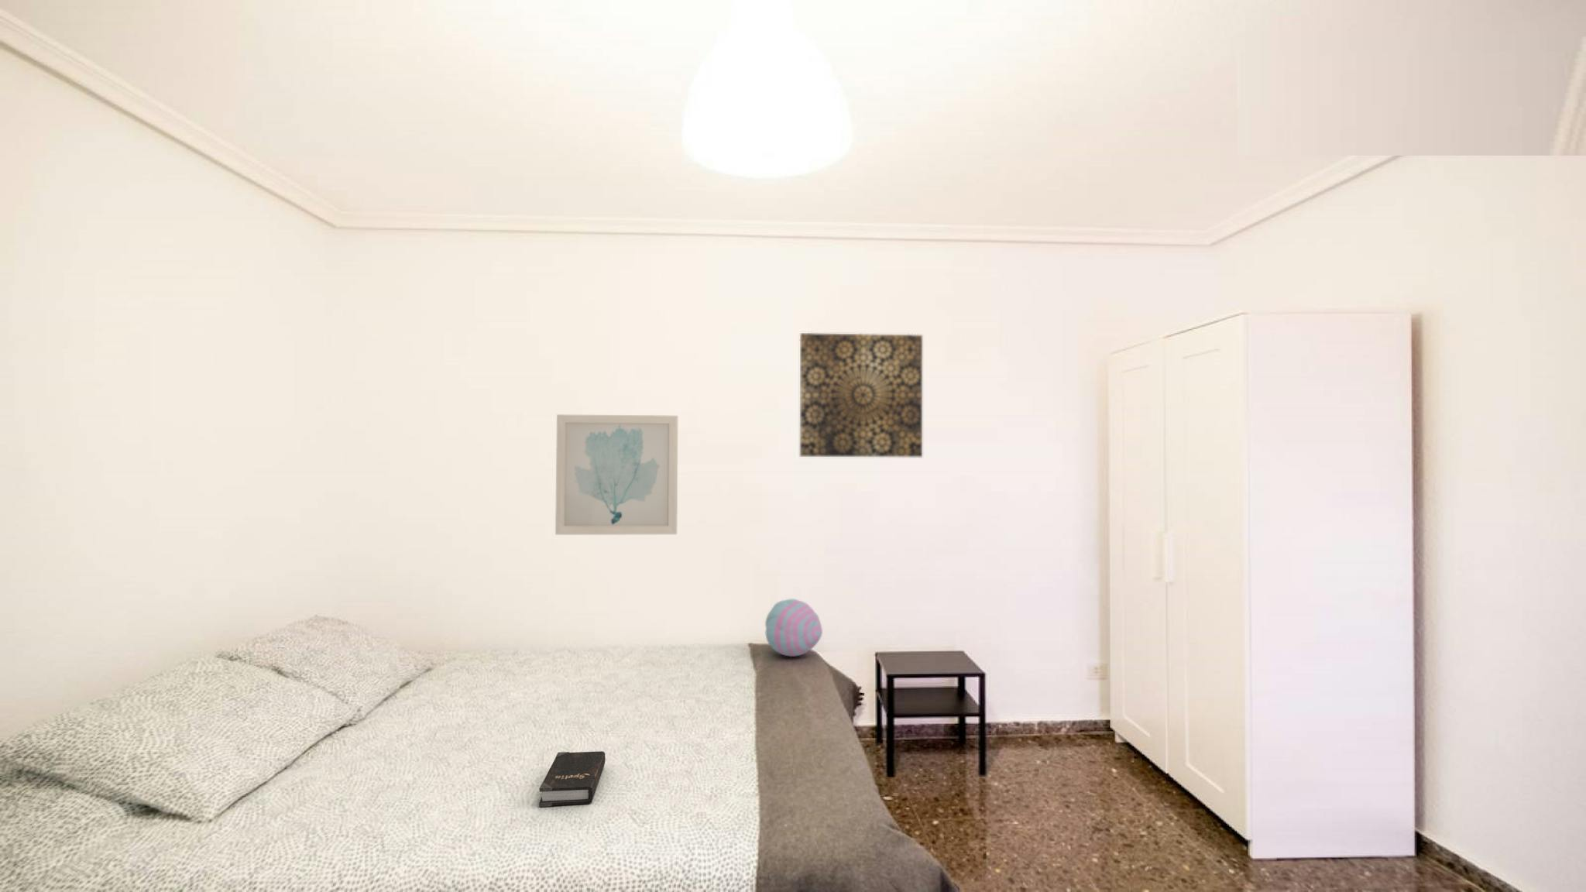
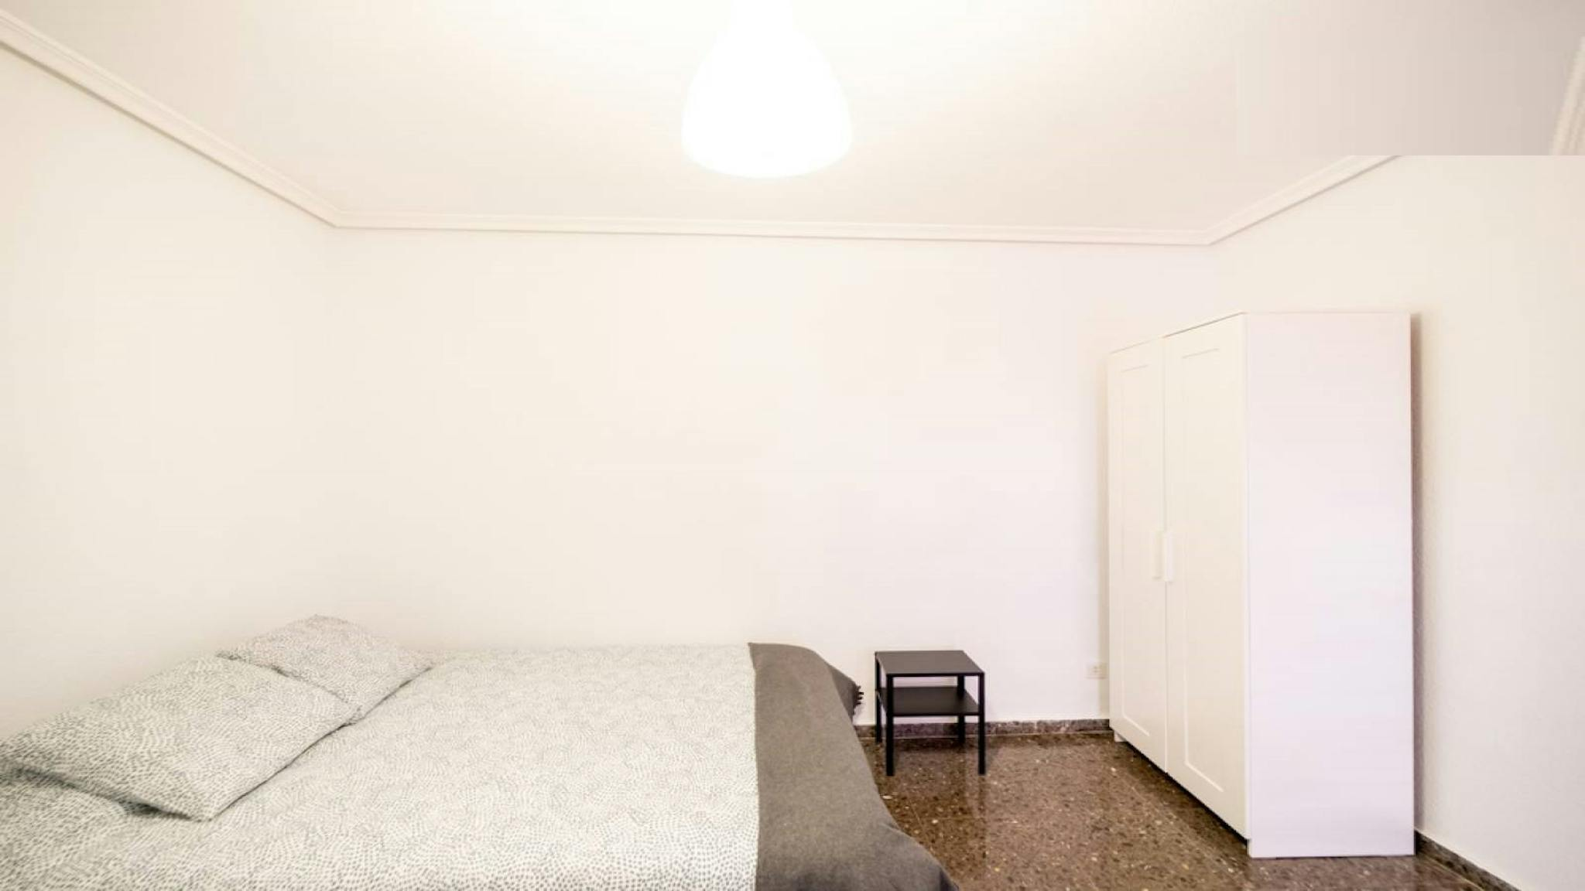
- hardback book [538,750,607,808]
- cushion [765,598,823,658]
- wall art [800,332,923,457]
- wall art [554,414,679,536]
